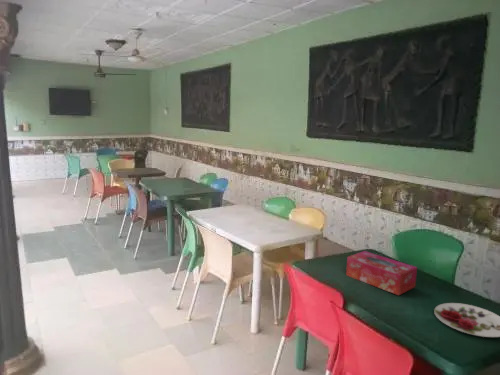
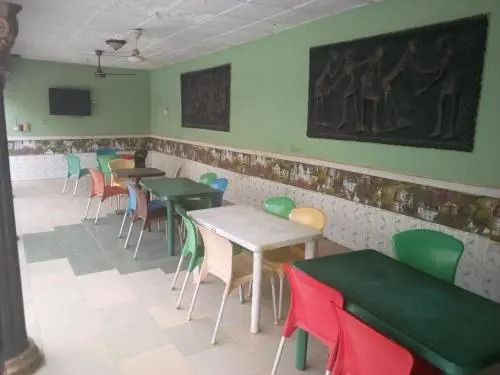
- plate [433,302,500,338]
- tissue box [345,250,418,296]
